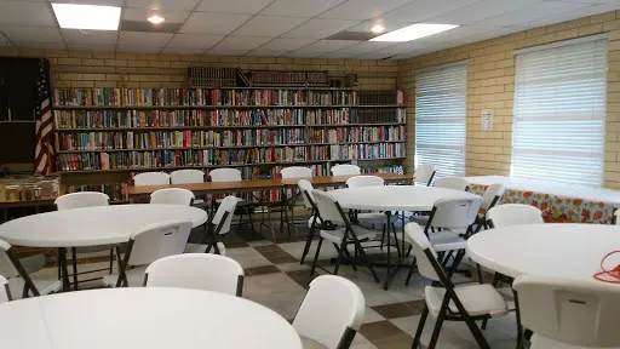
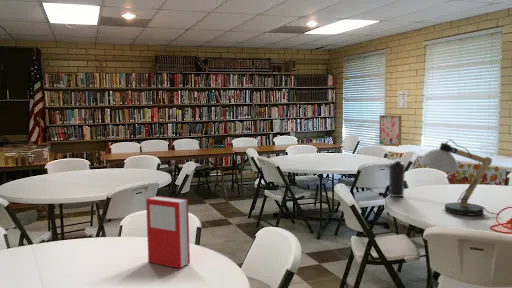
+ book [145,195,191,270]
+ desk lamp [419,139,500,216]
+ wall art [378,114,402,147]
+ water bottle [388,159,406,198]
